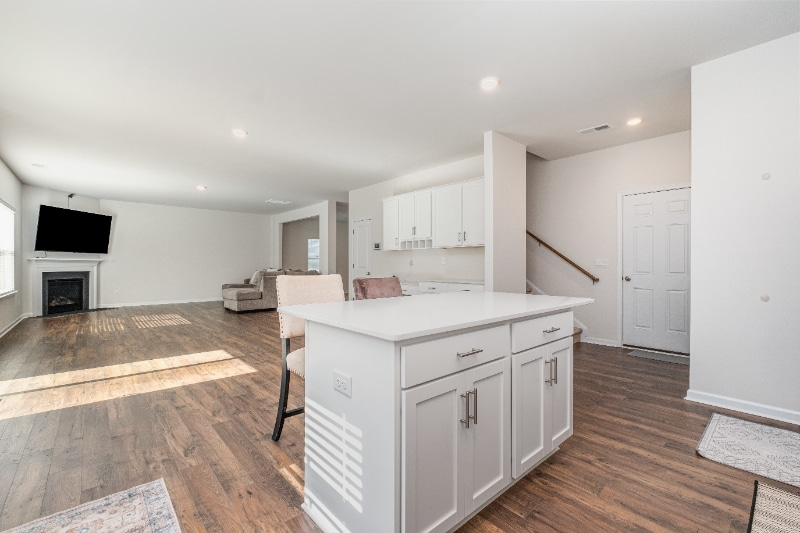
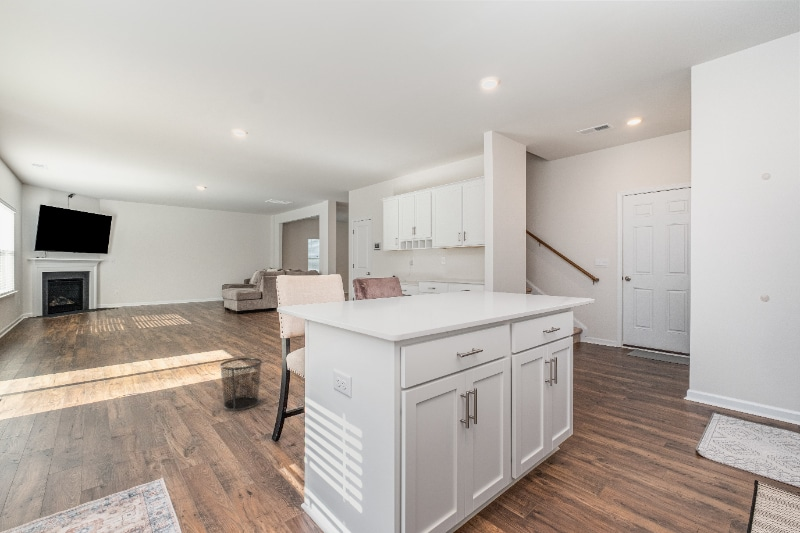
+ trash can [219,357,263,412]
